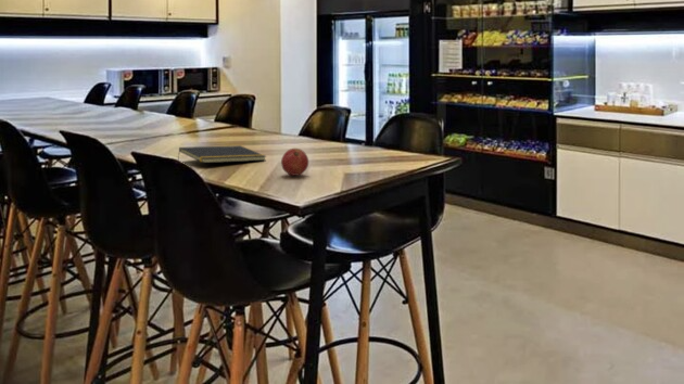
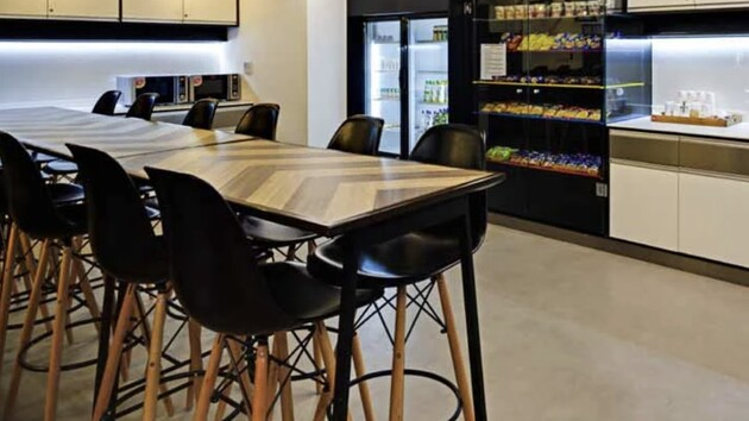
- fruit [280,148,309,177]
- notepad [177,144,267,164]
